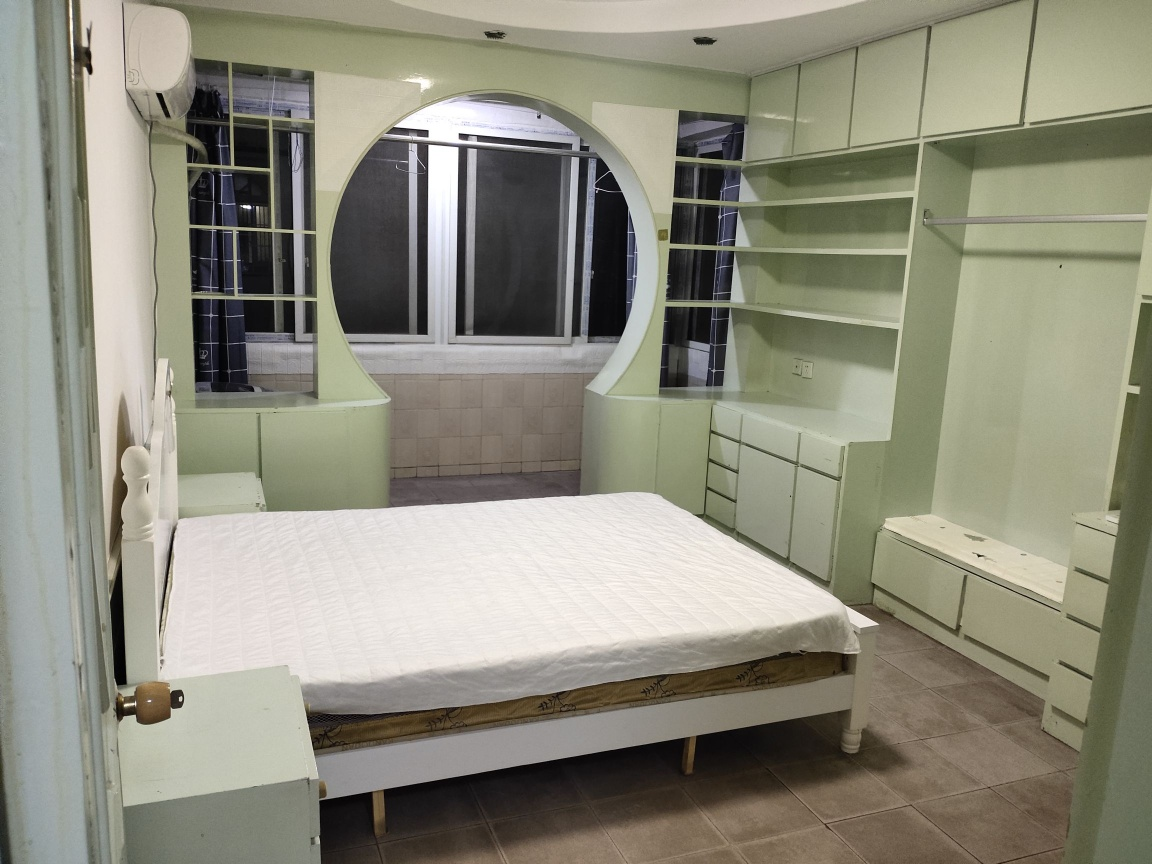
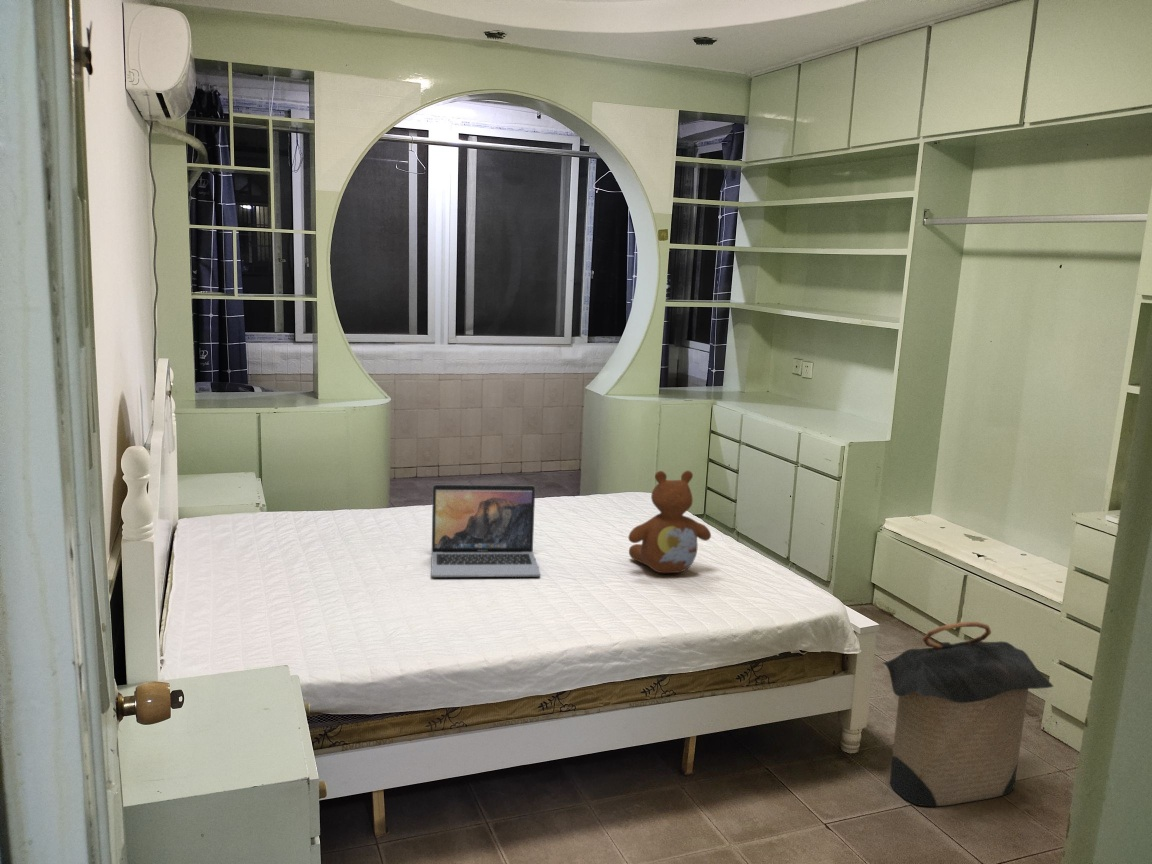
+ teddy bear [627,470,712,574]
+ laptop [430,484,541,578]
+ laundry hamper [882,621,1054,808]
